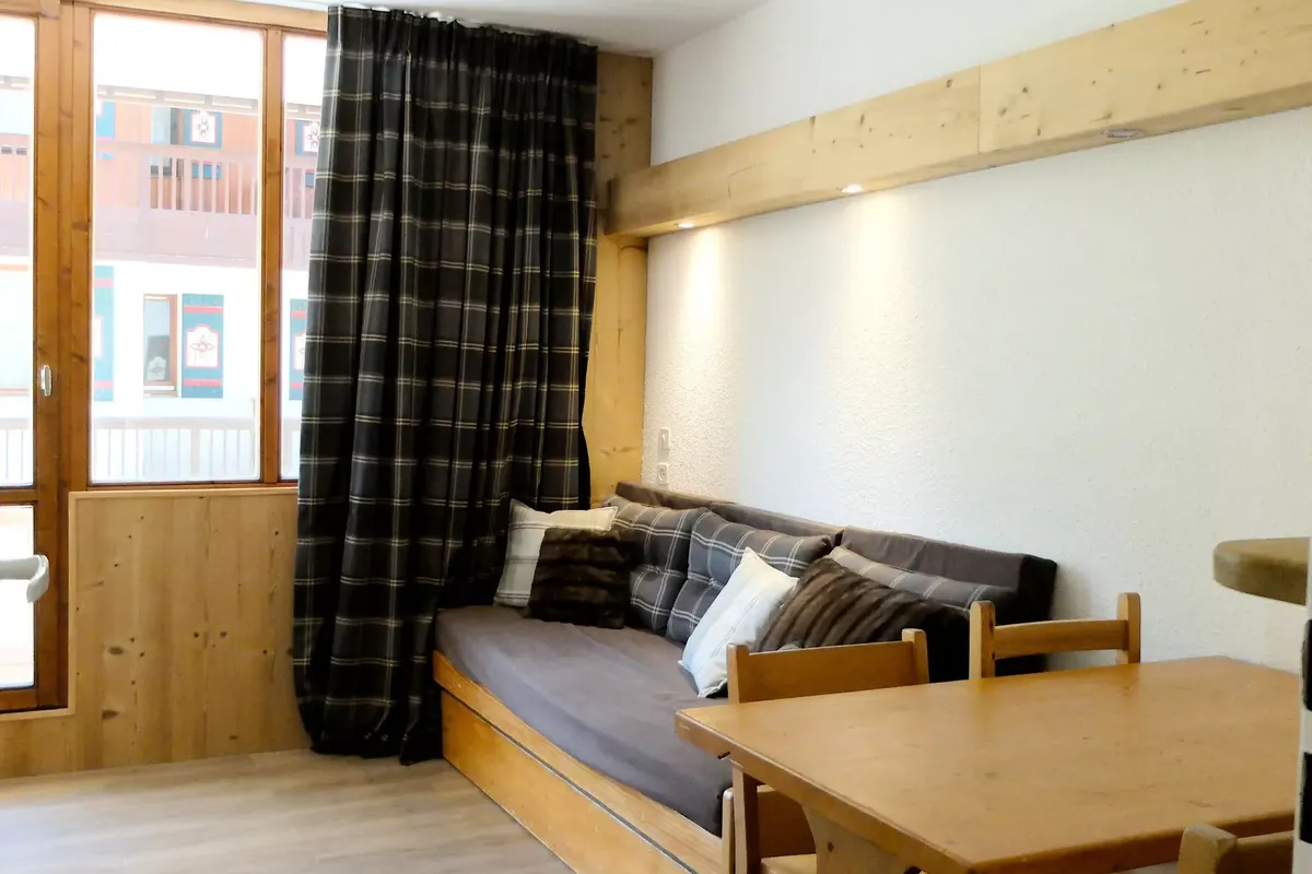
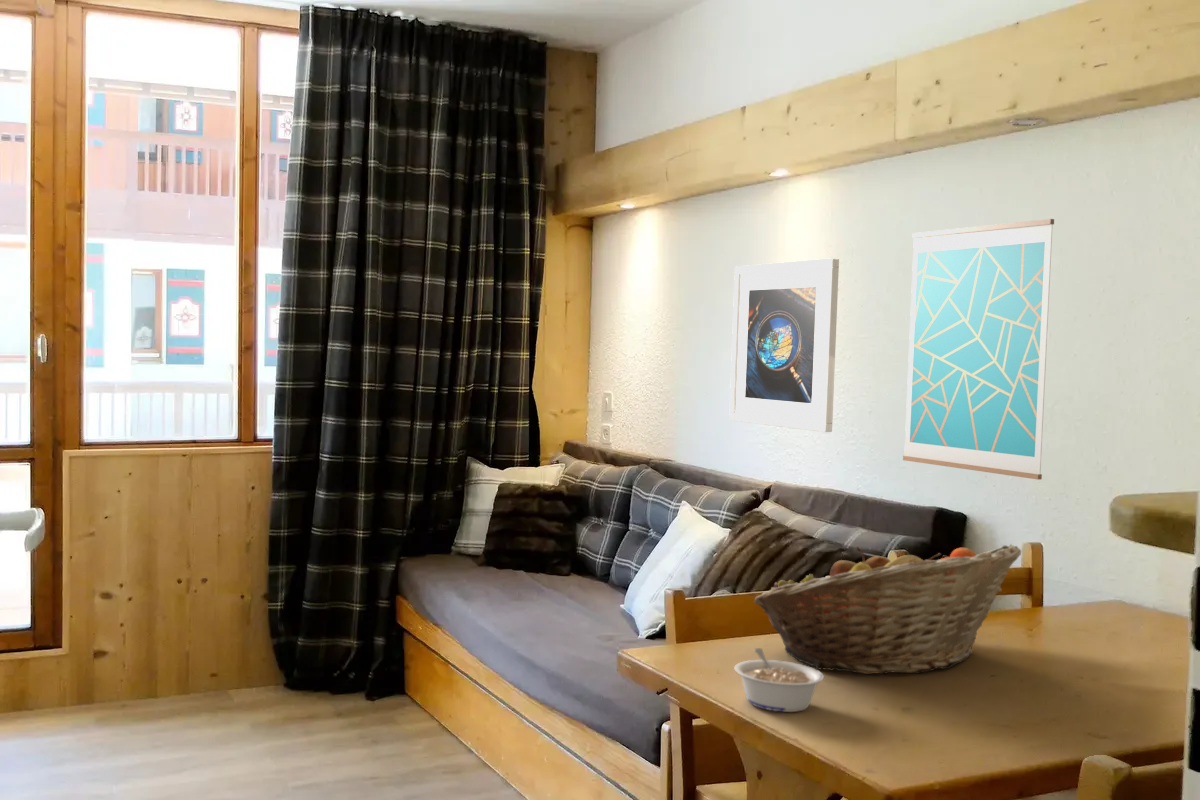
+ fruit basket [753,543,1022,675]
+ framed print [728,257,840,433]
+ wall art [902,218,1055,481]
+ legume [733,647,825,713]
